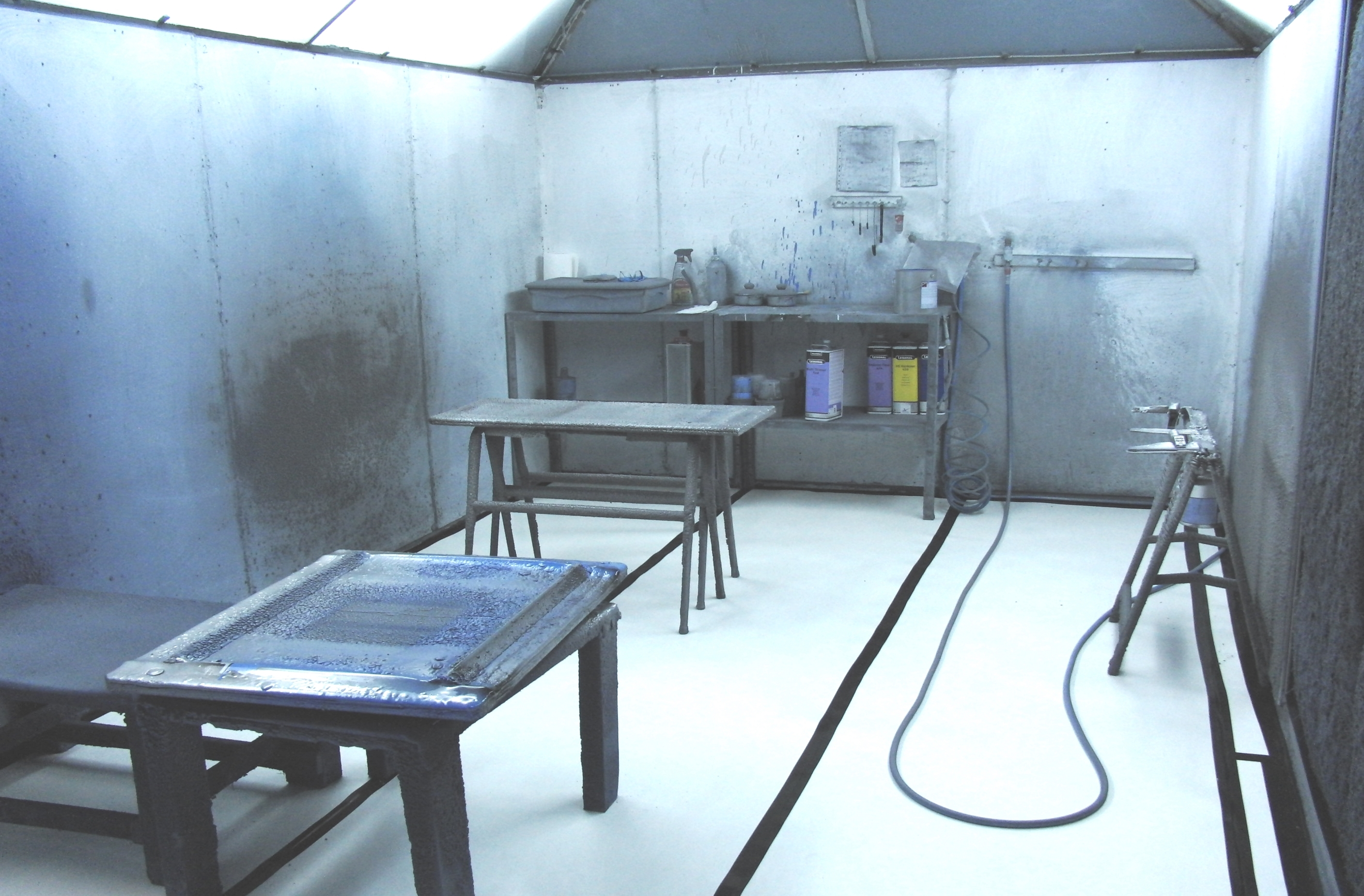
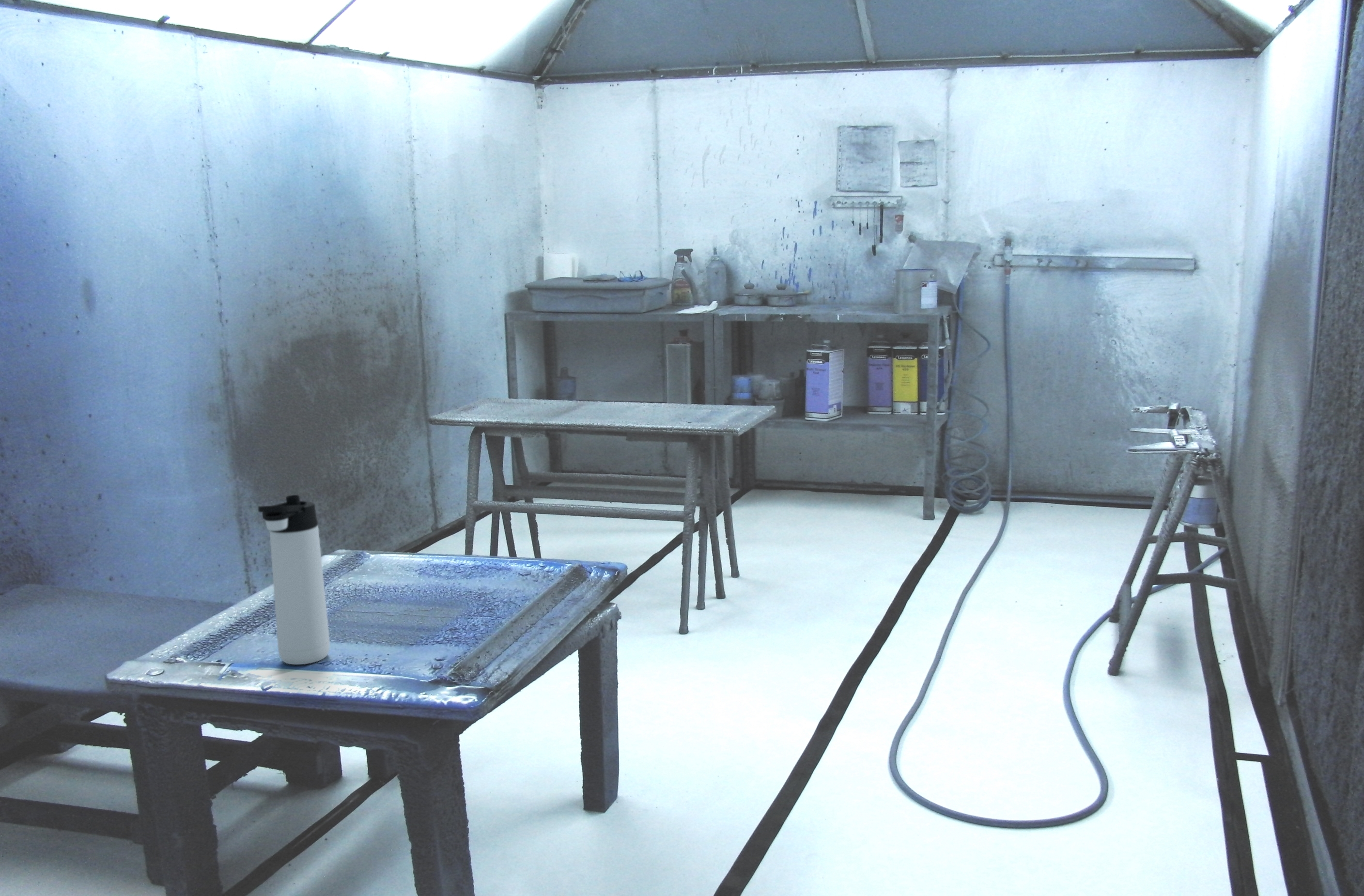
+ thermos bottle [258,494,330,665]
